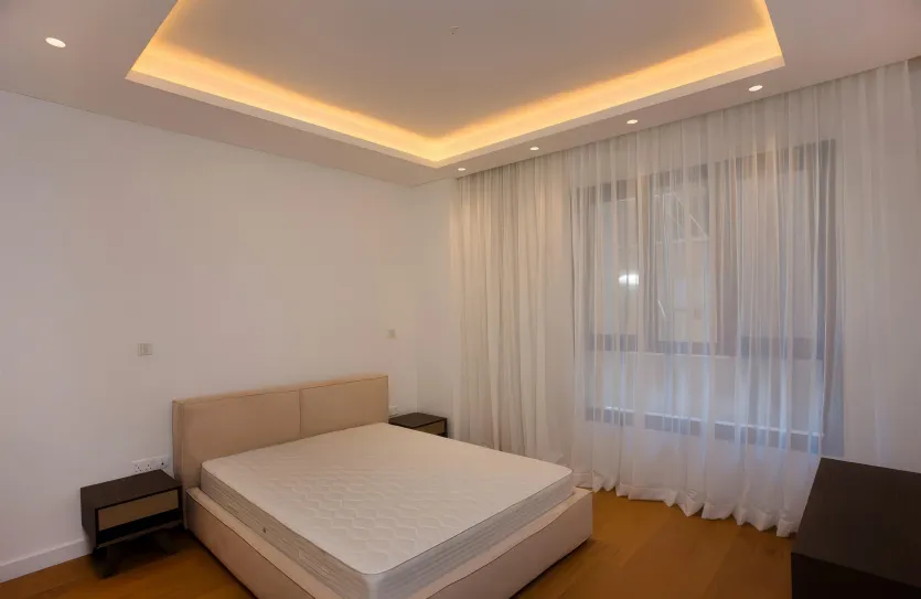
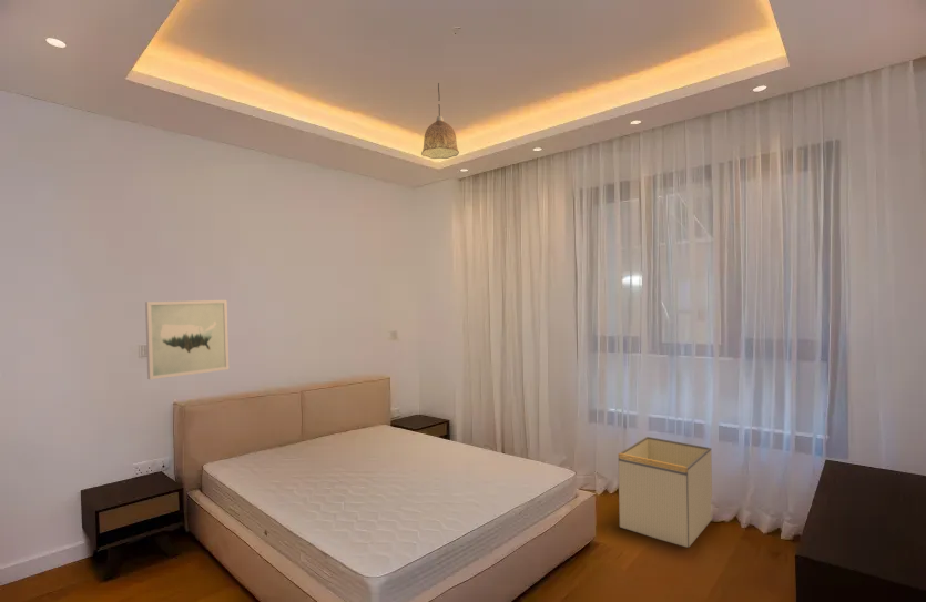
+ wall art [144,299,230,380]
+ storage bin [617,436,713,549]
+ pendant lamp [420,82,460,160]
